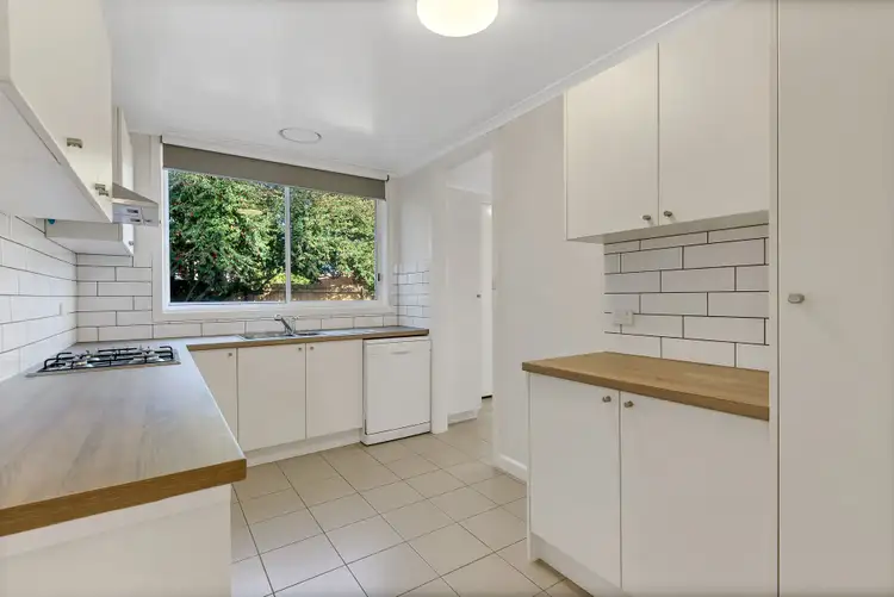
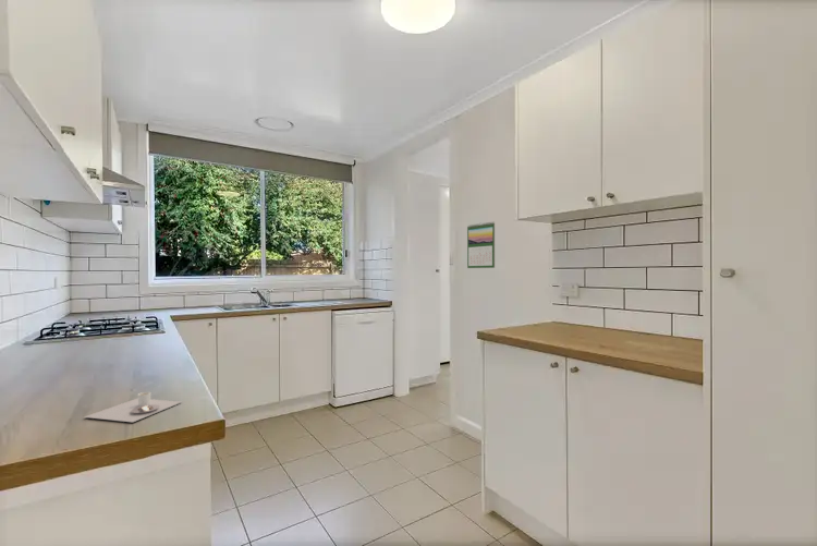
+ cocoa [83,391,182,423]
+ calendar [466,221,496,269]
